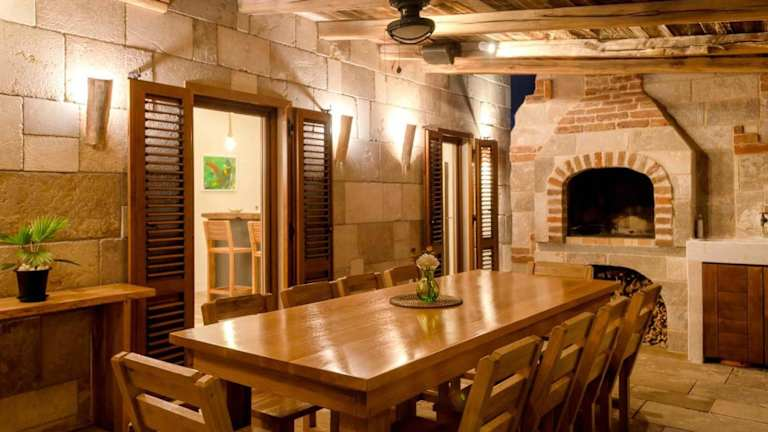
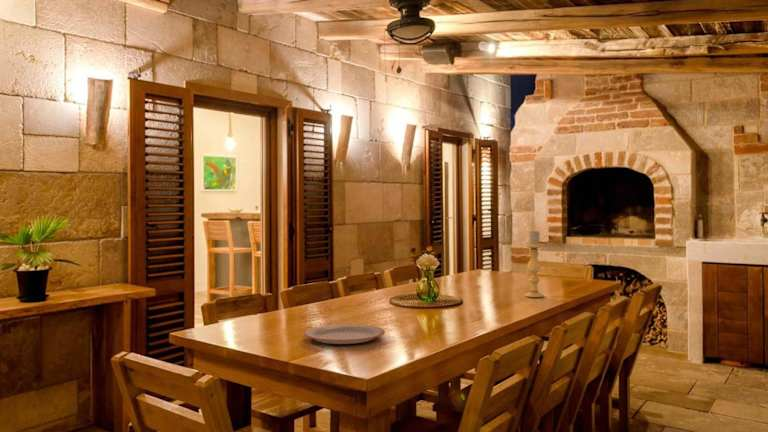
+ candle holder [524,230,545,298]
+ plate [303,323,386,345]
